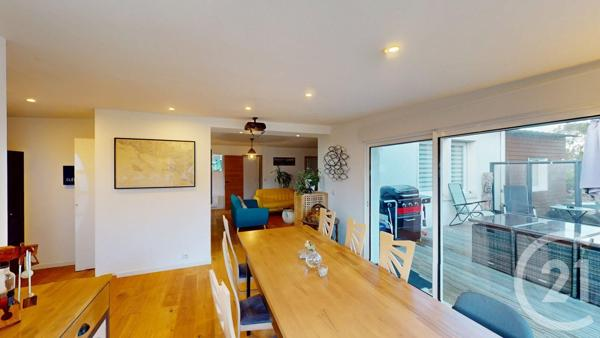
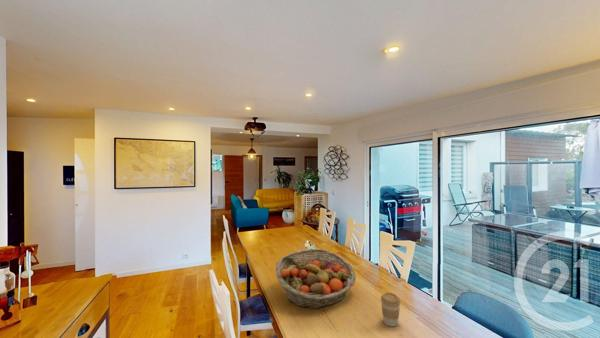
+ coffee cup [380,292,402,328]
+ fruit basket [275,248,357,310]
